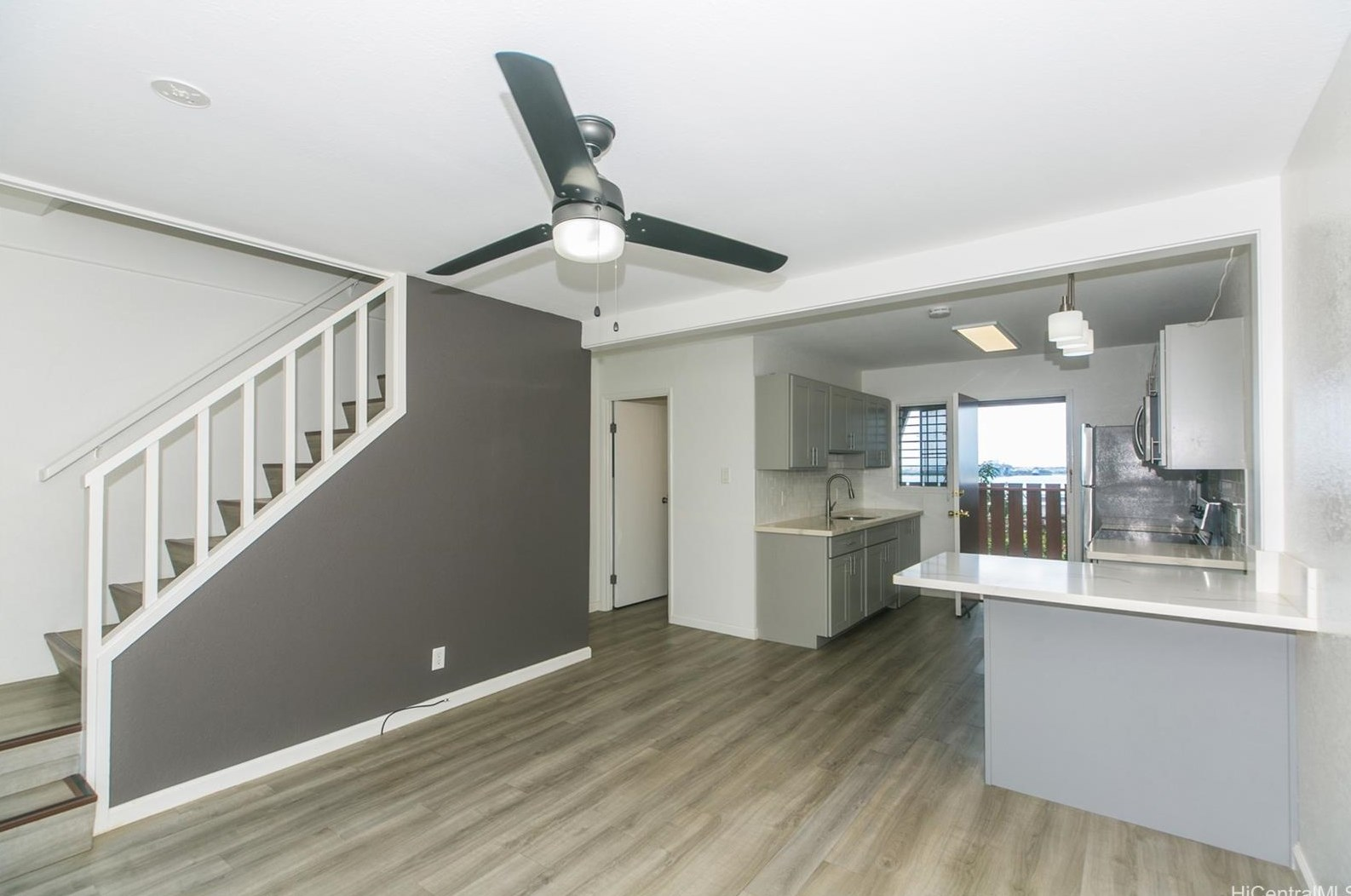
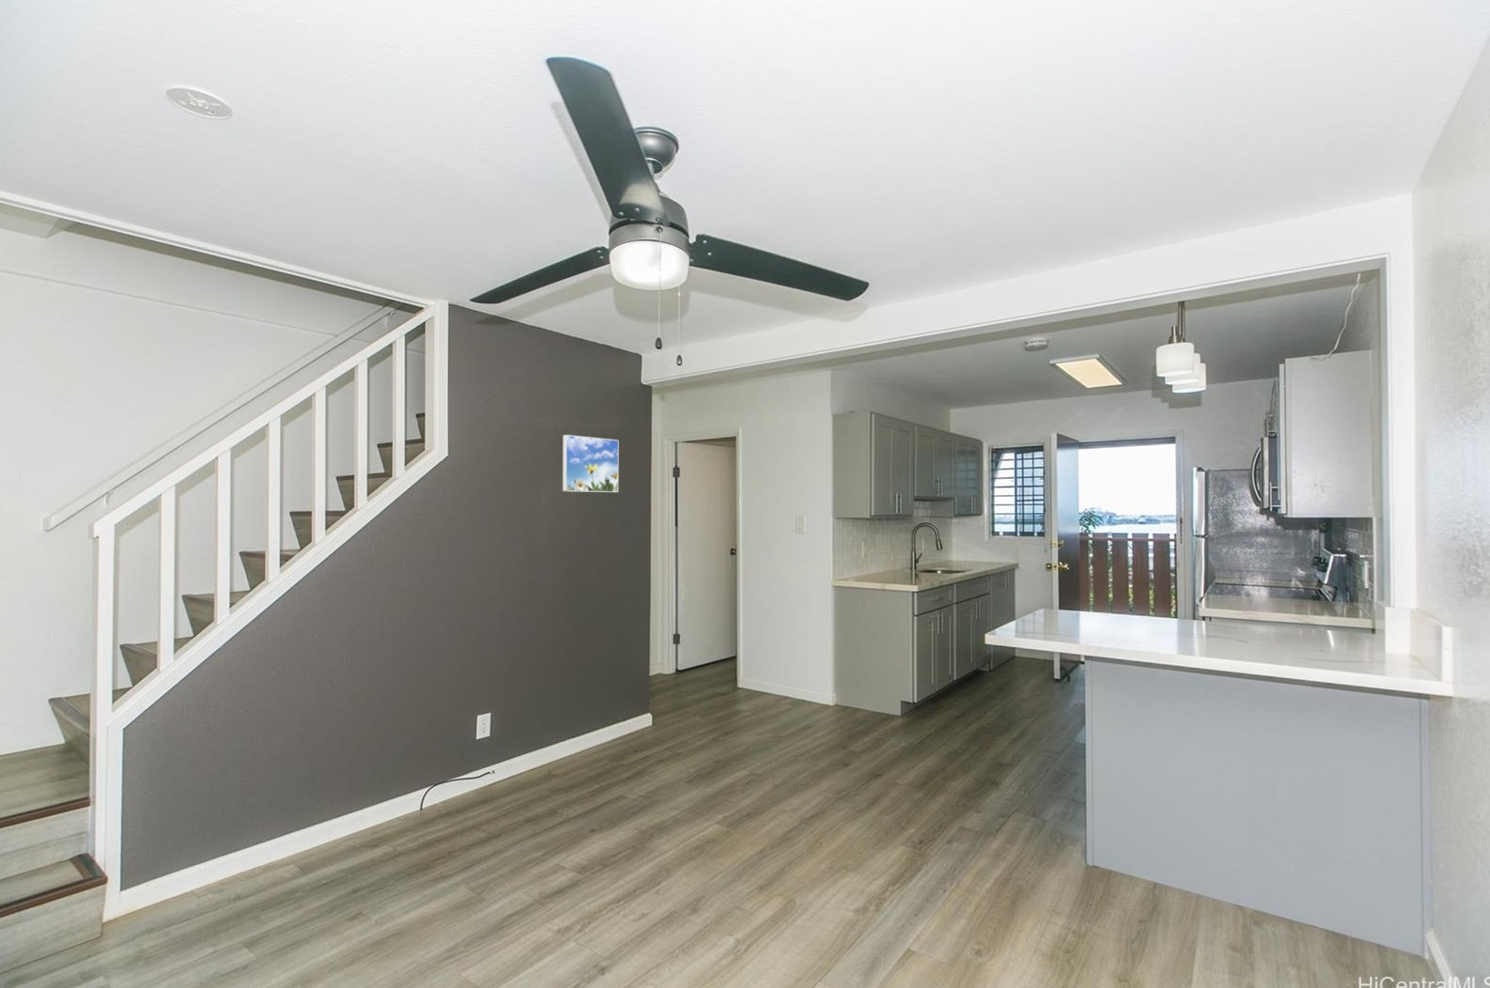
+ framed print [561,433,619,493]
